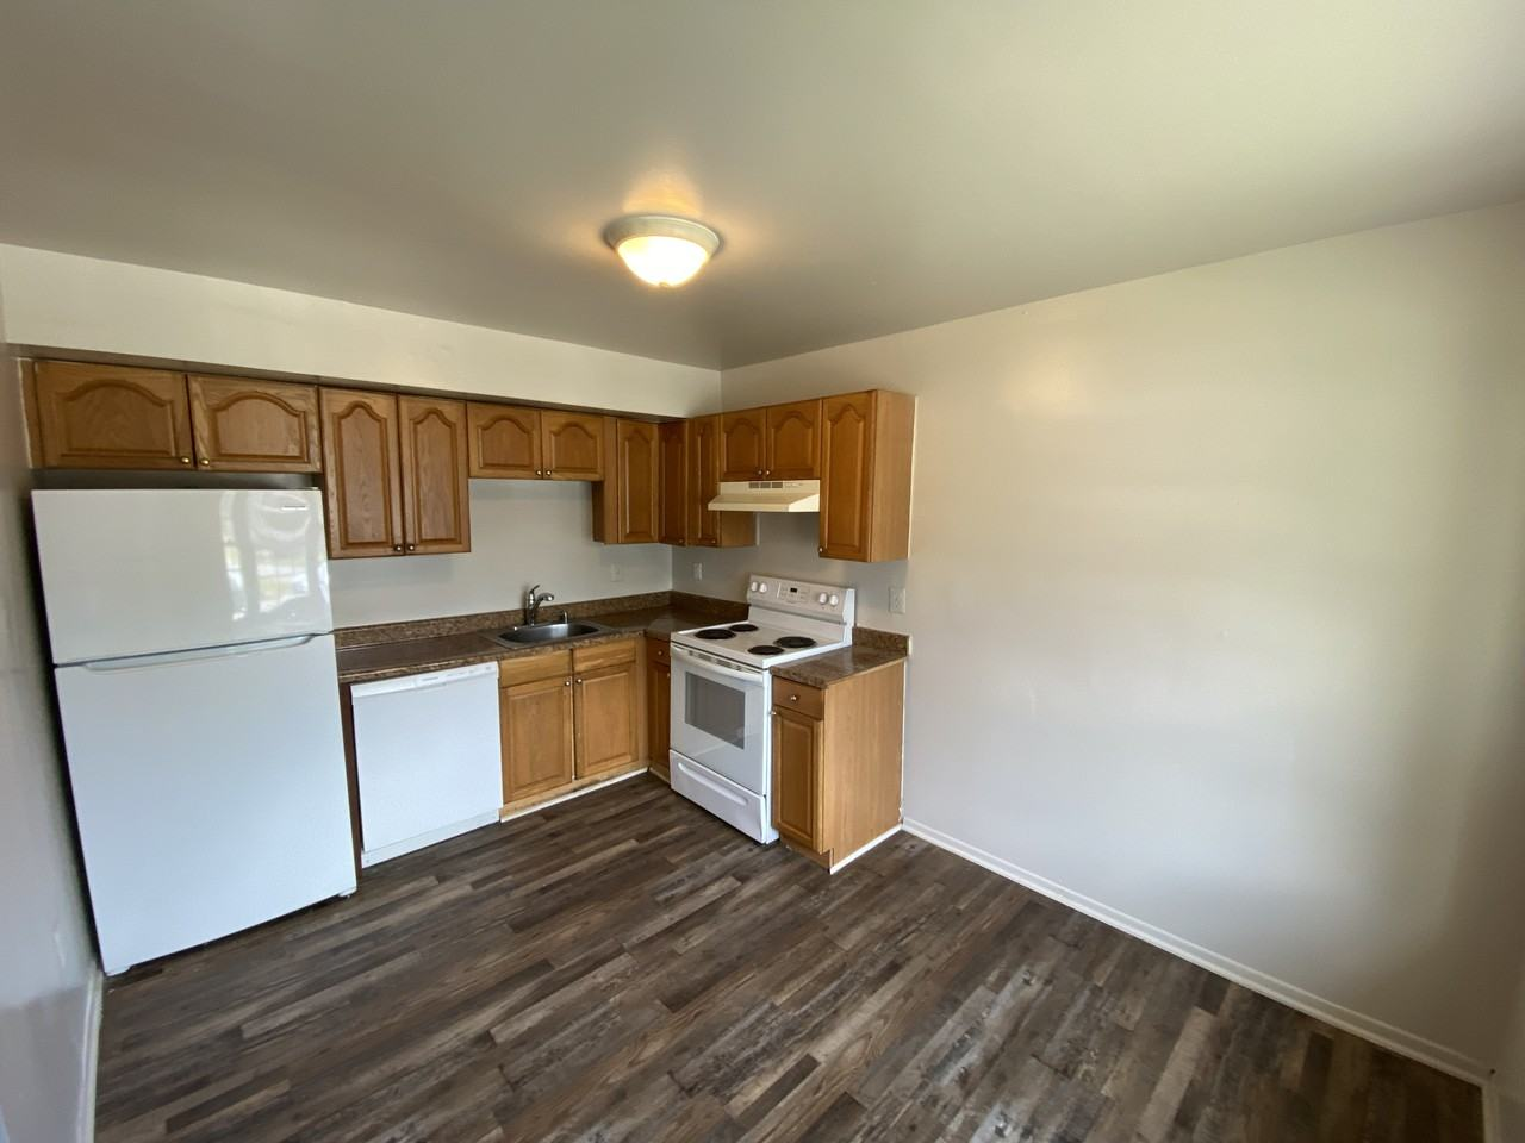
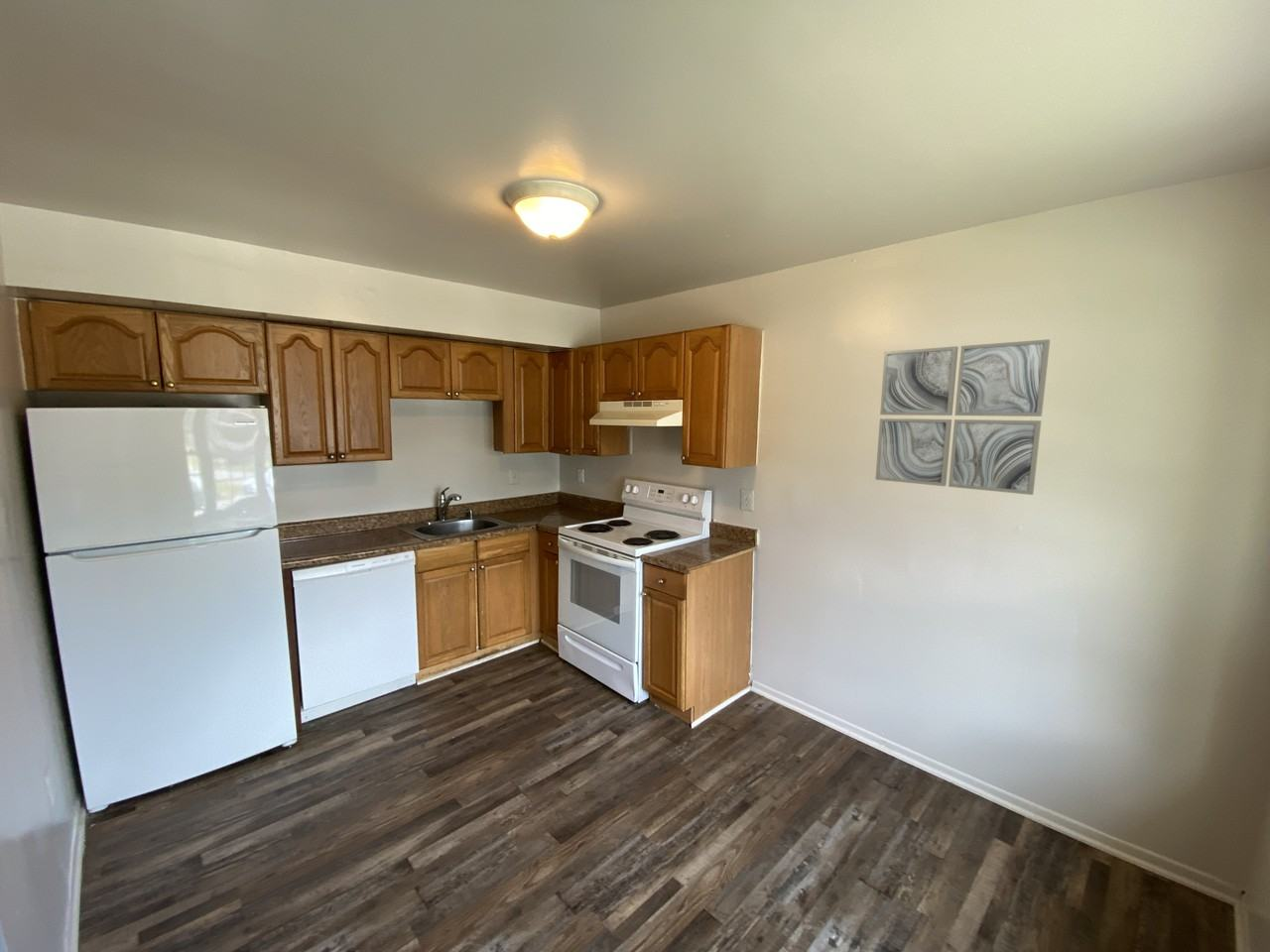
+ wall art [874,338,1051,496]
